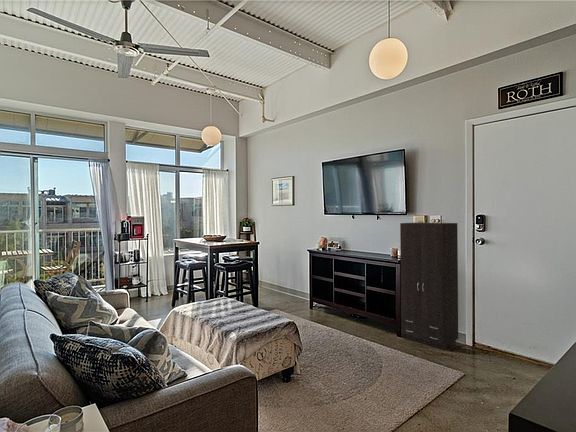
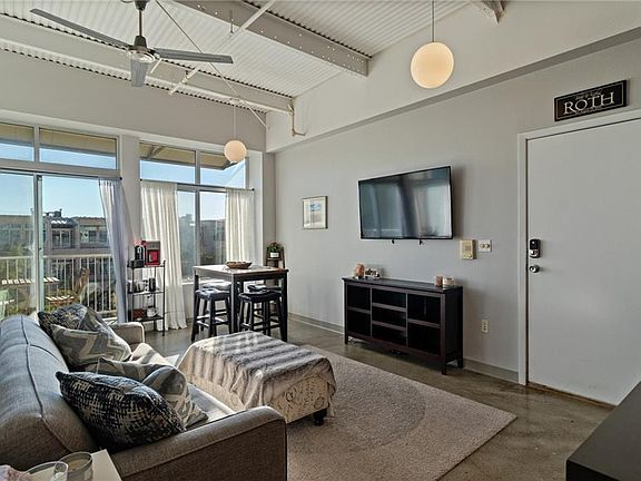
- cabinet [399,221,459,351]
